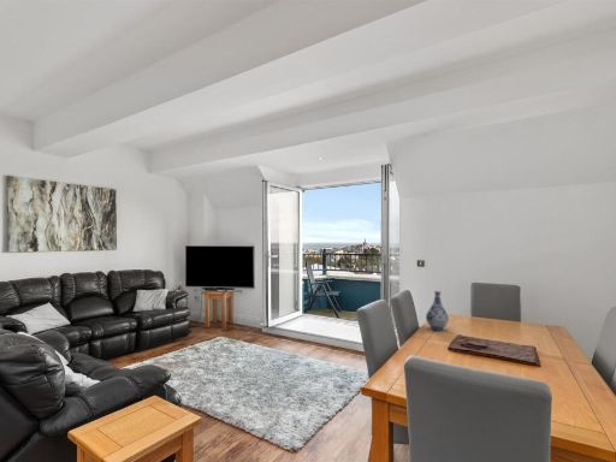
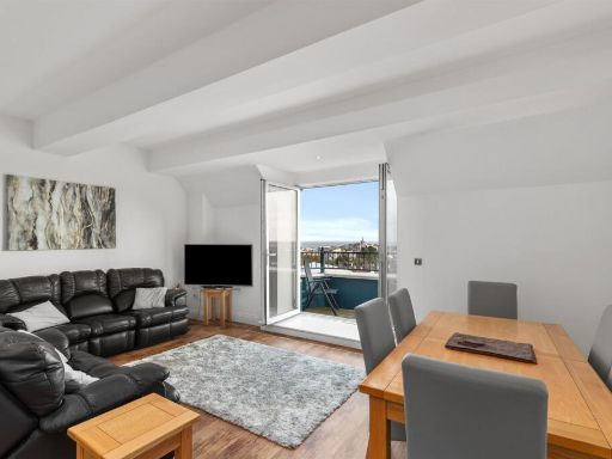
- vase [425,290,450,332]
